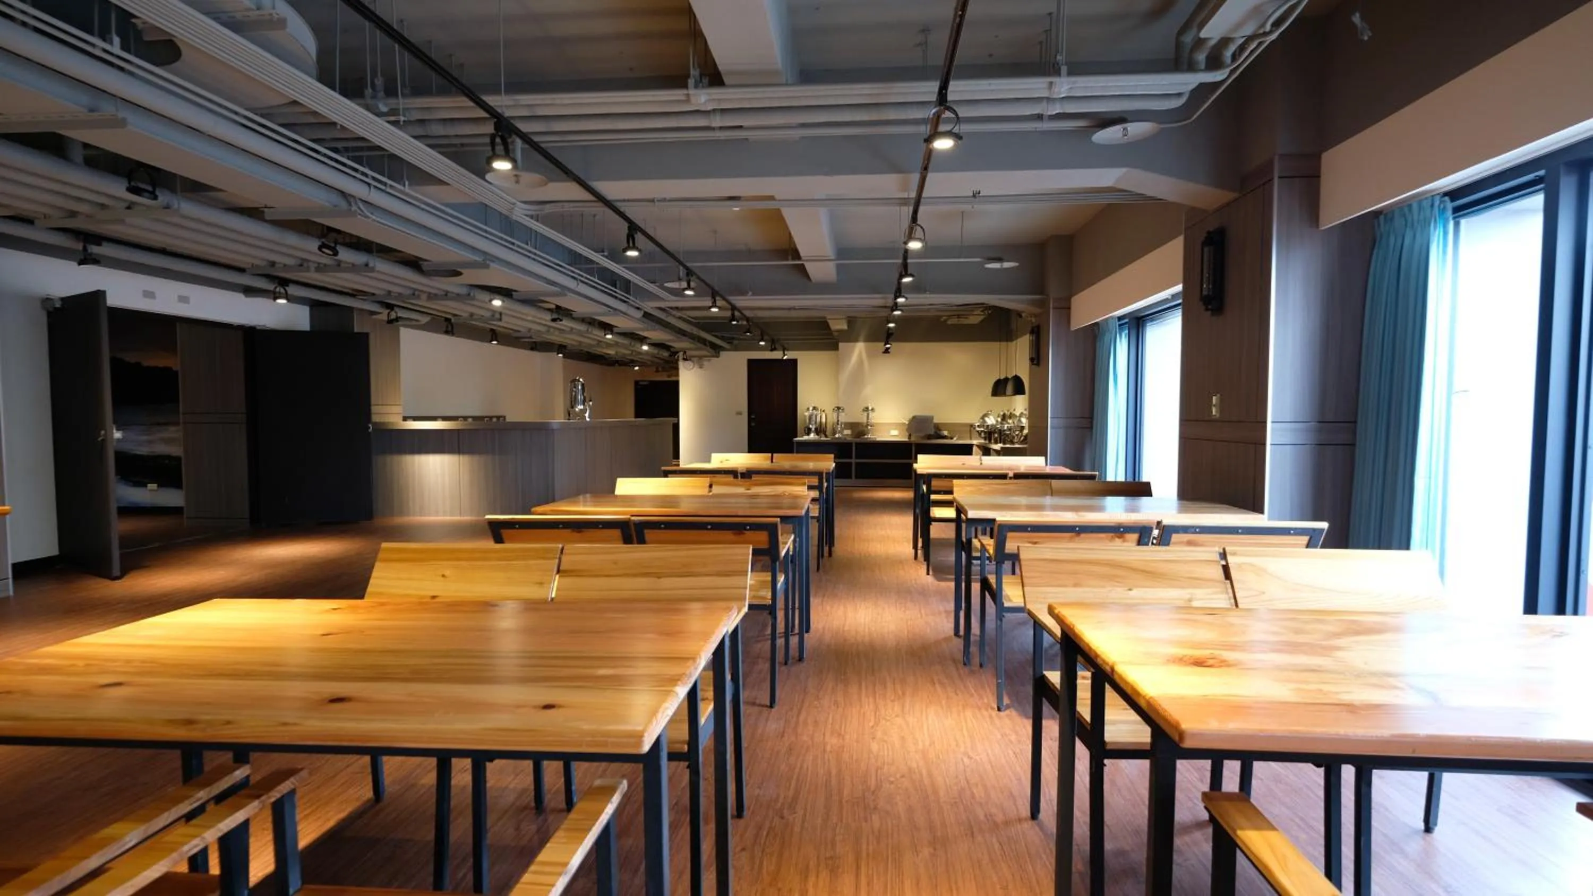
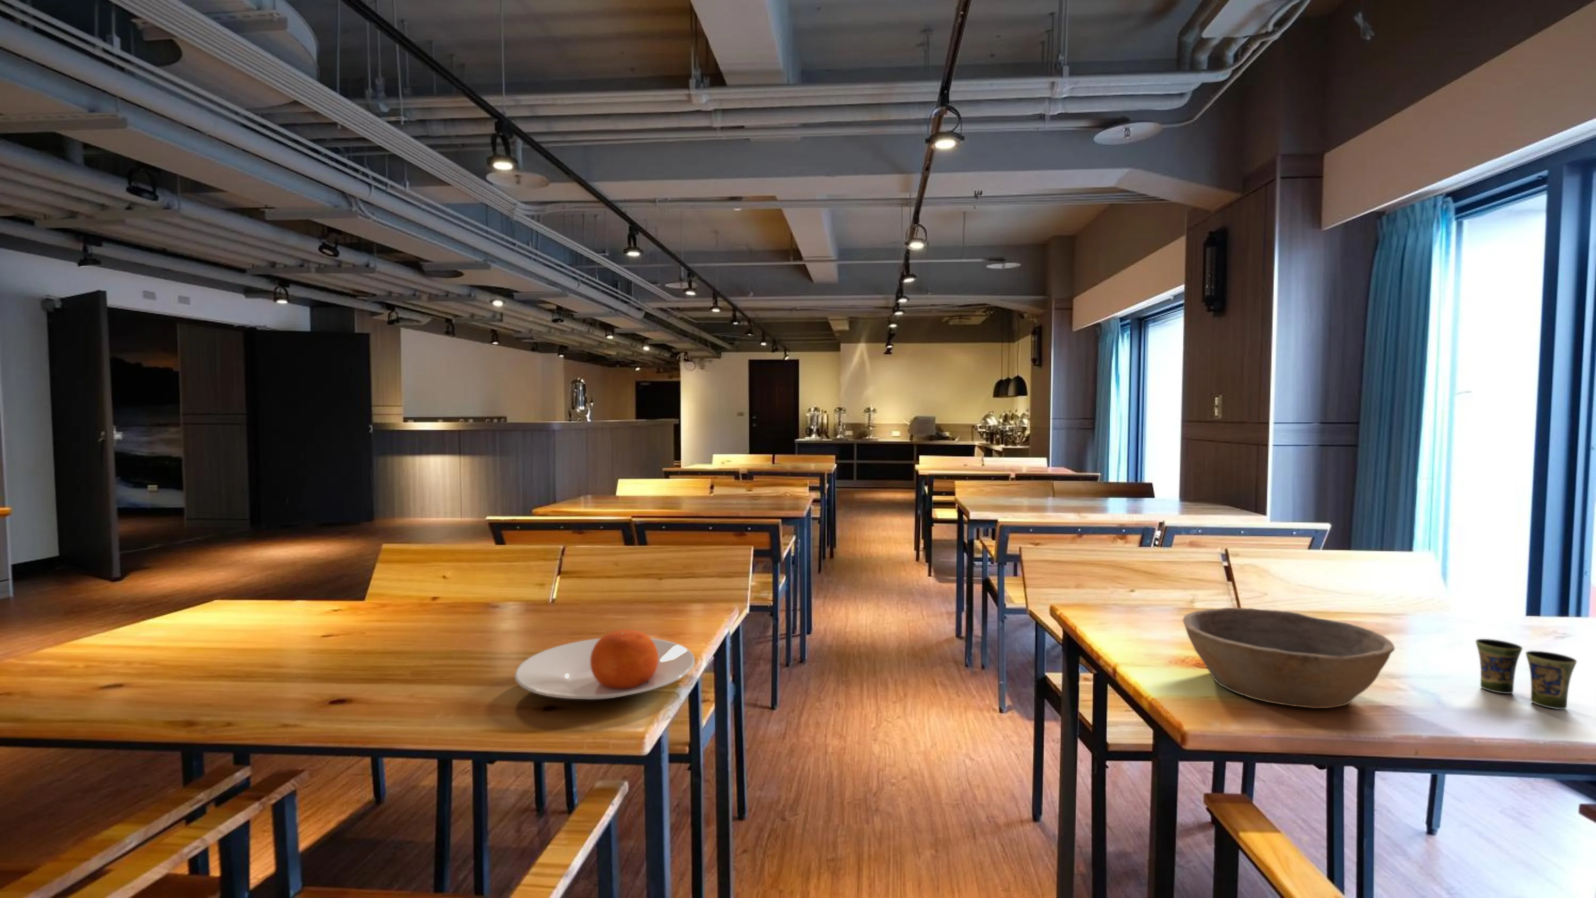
+ bowl [1182,607,1395,708]
+ cup [1475,638,1577,709]
+ plate [514,629,695,701]
